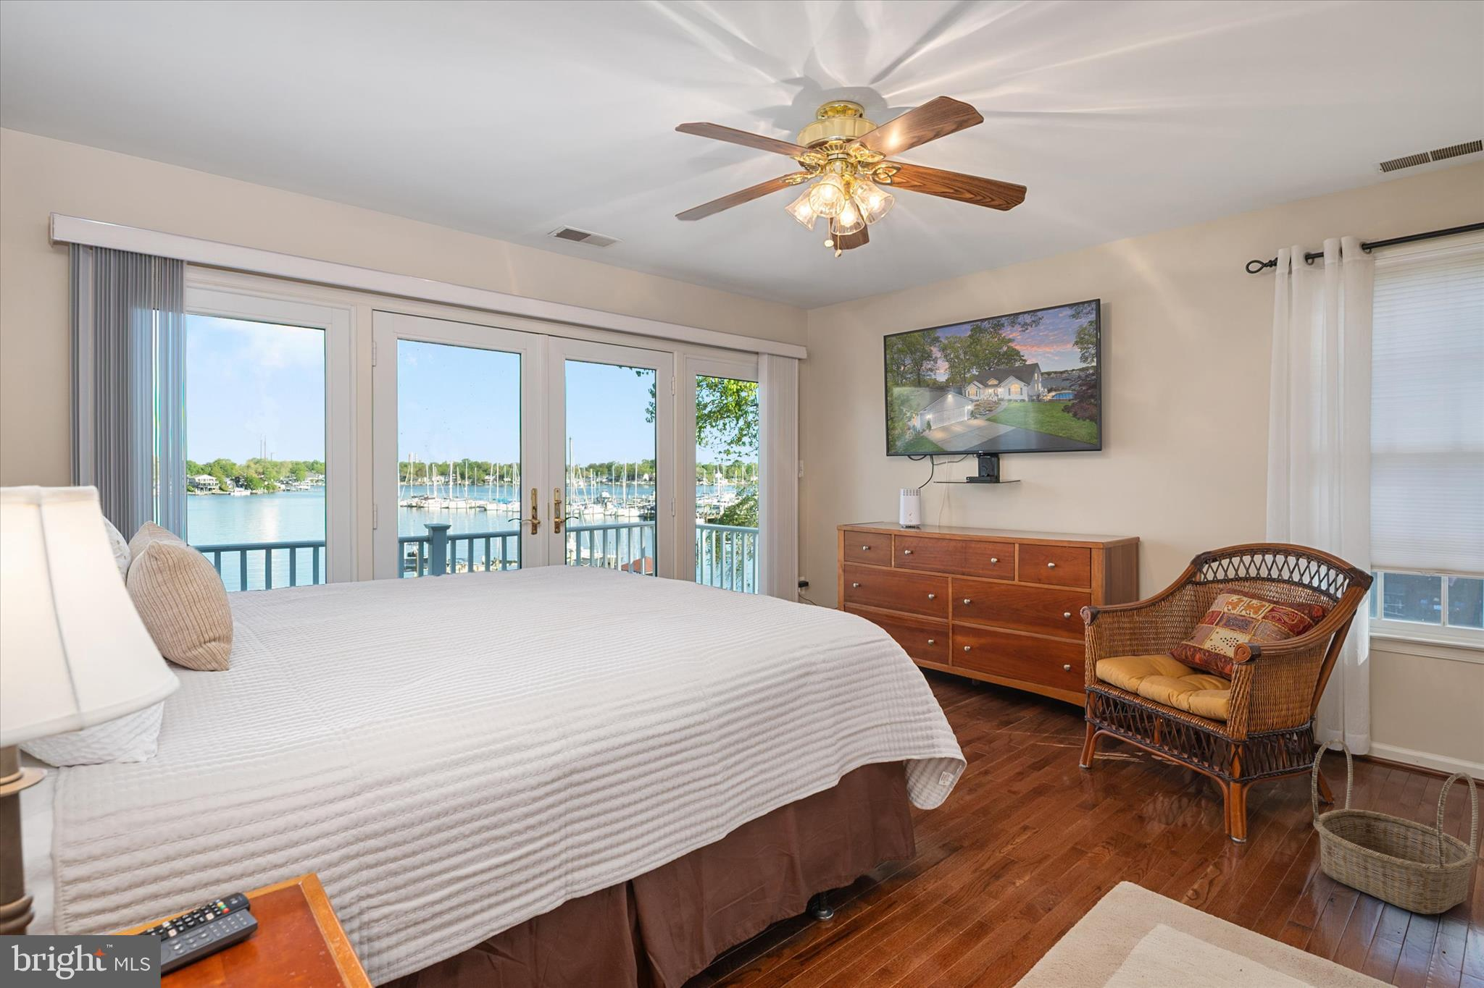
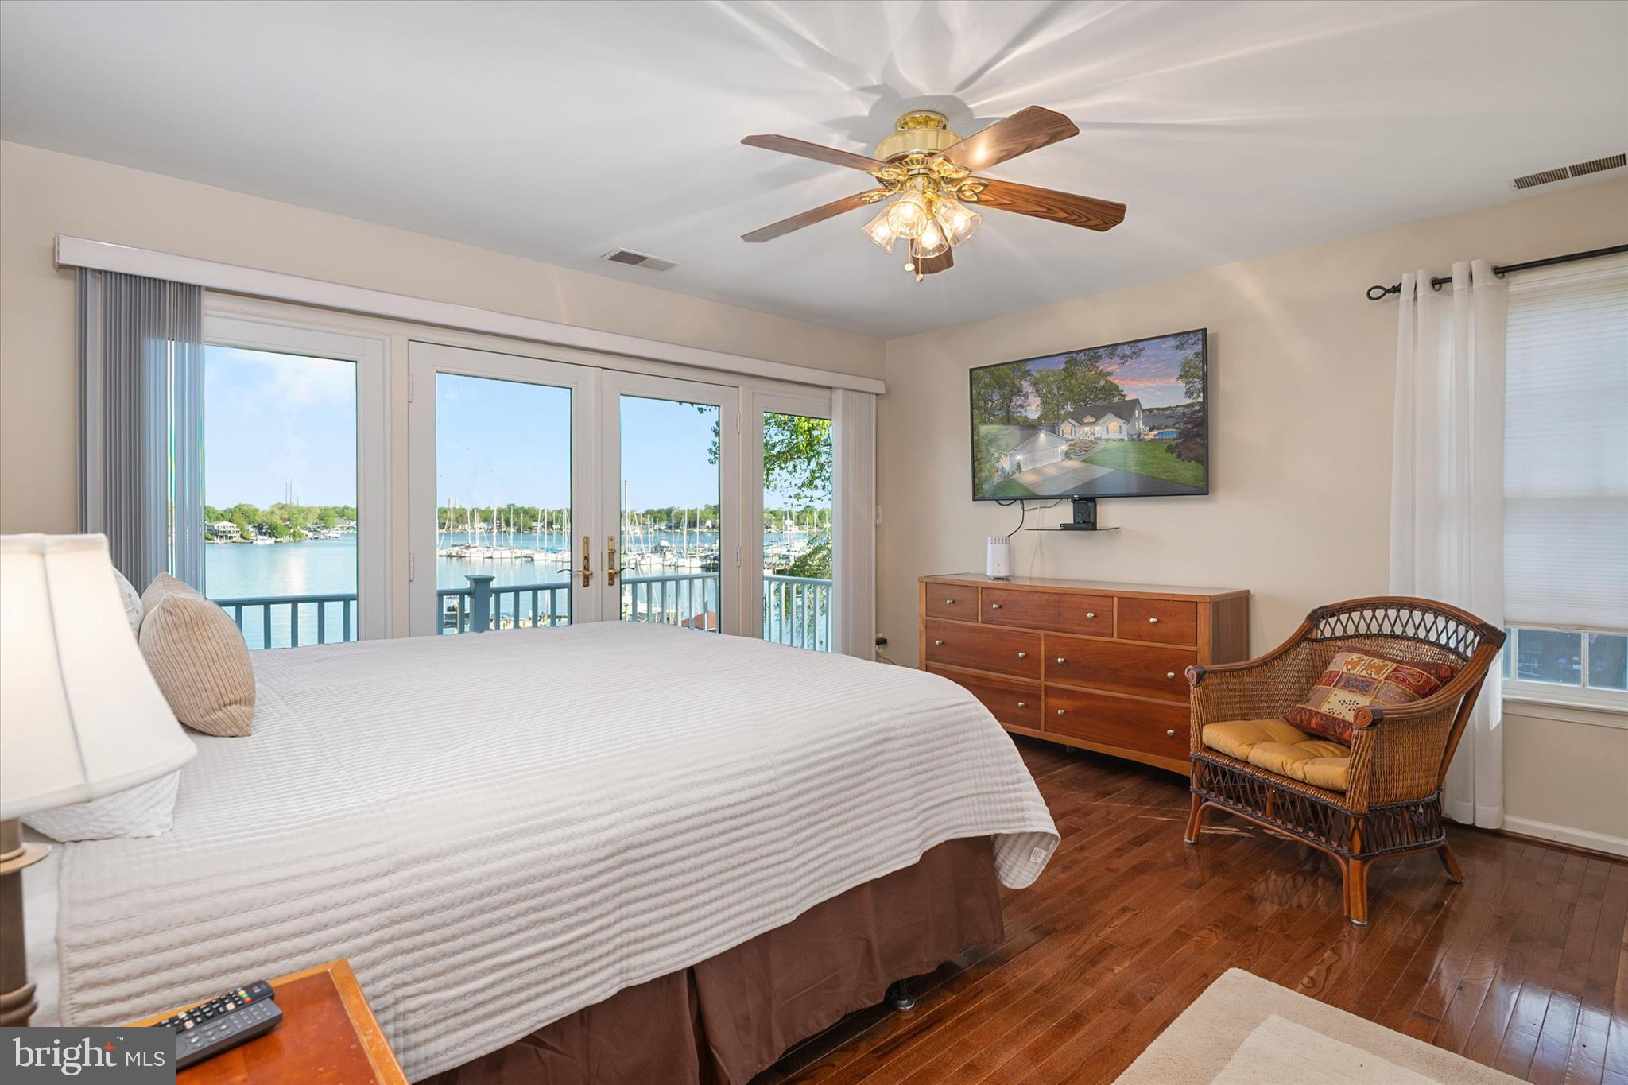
- basket [1312,739,1478,915]
